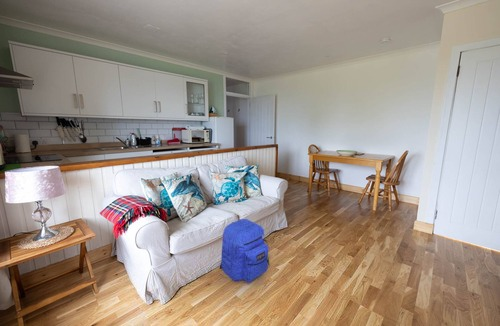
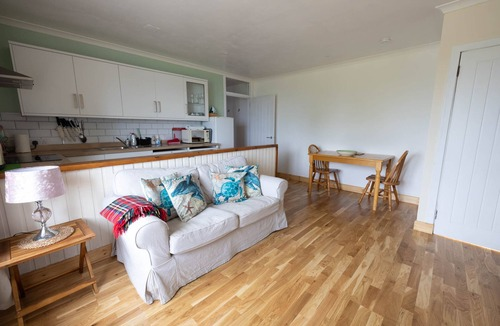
- backpack [219,218,271,284]
